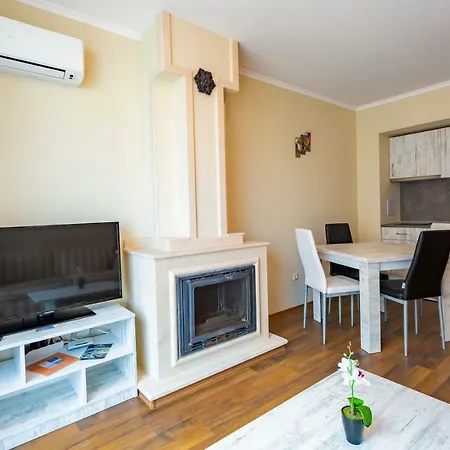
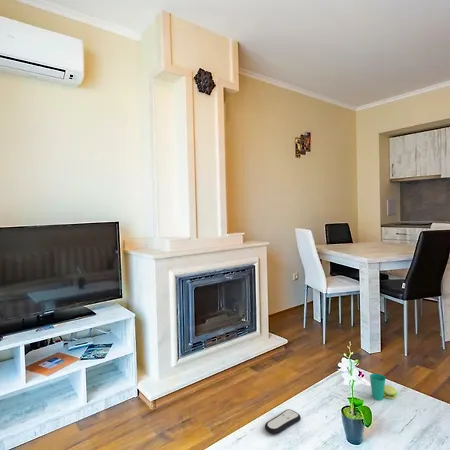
+ cup [369,373,398,402]
+ remote control [264,408,302,435]
